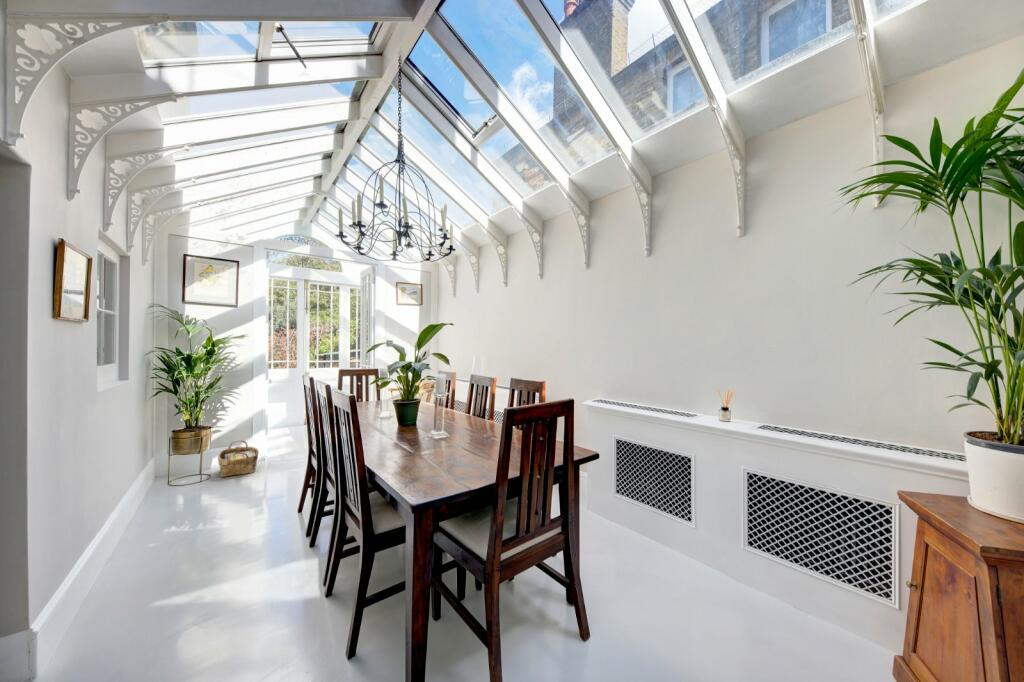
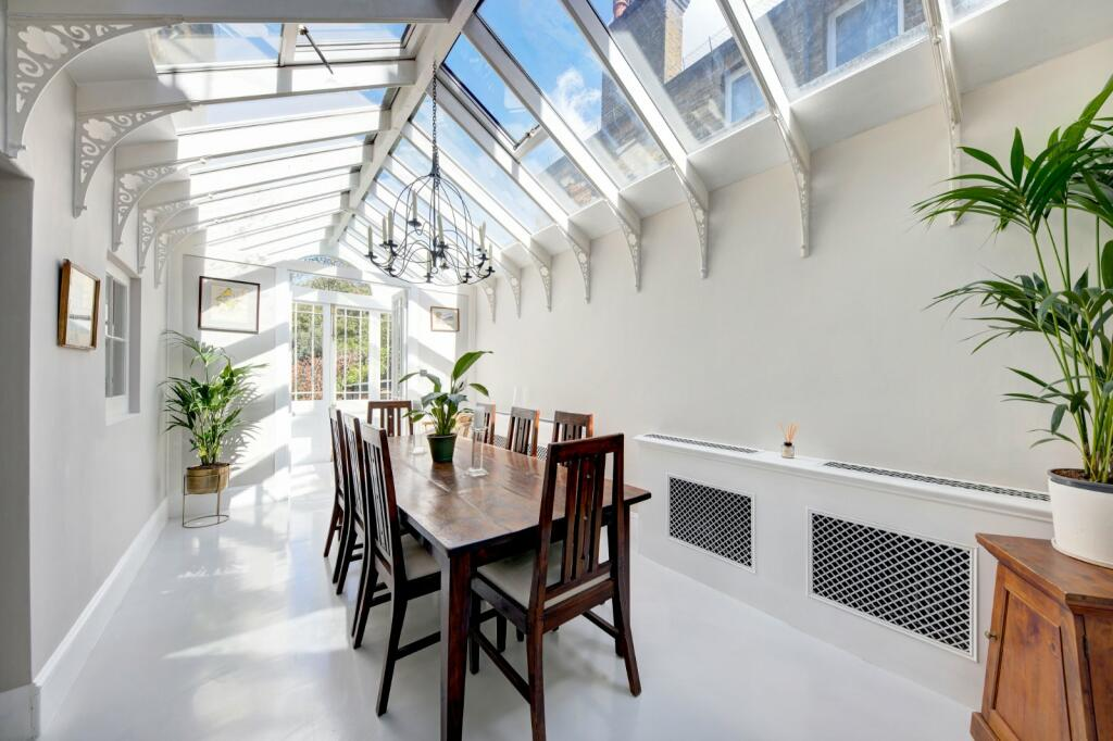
- woven basket [217,439,260,478]
